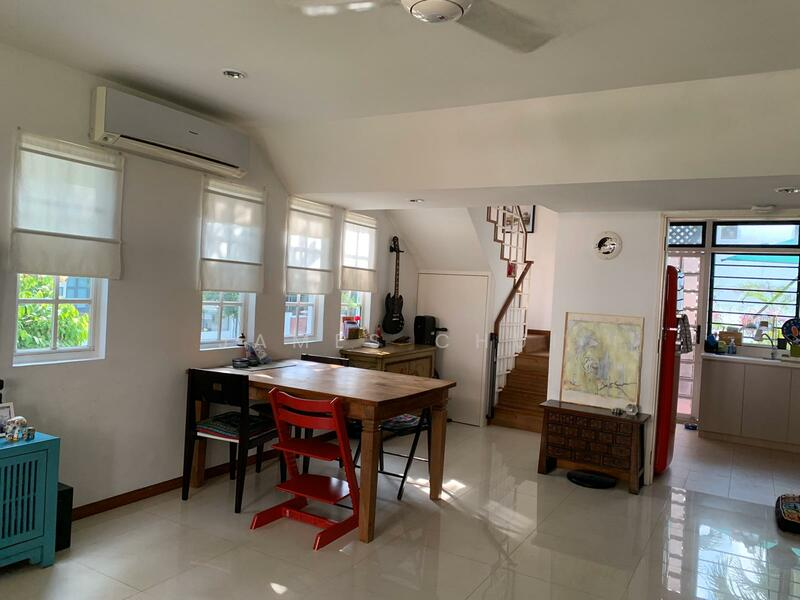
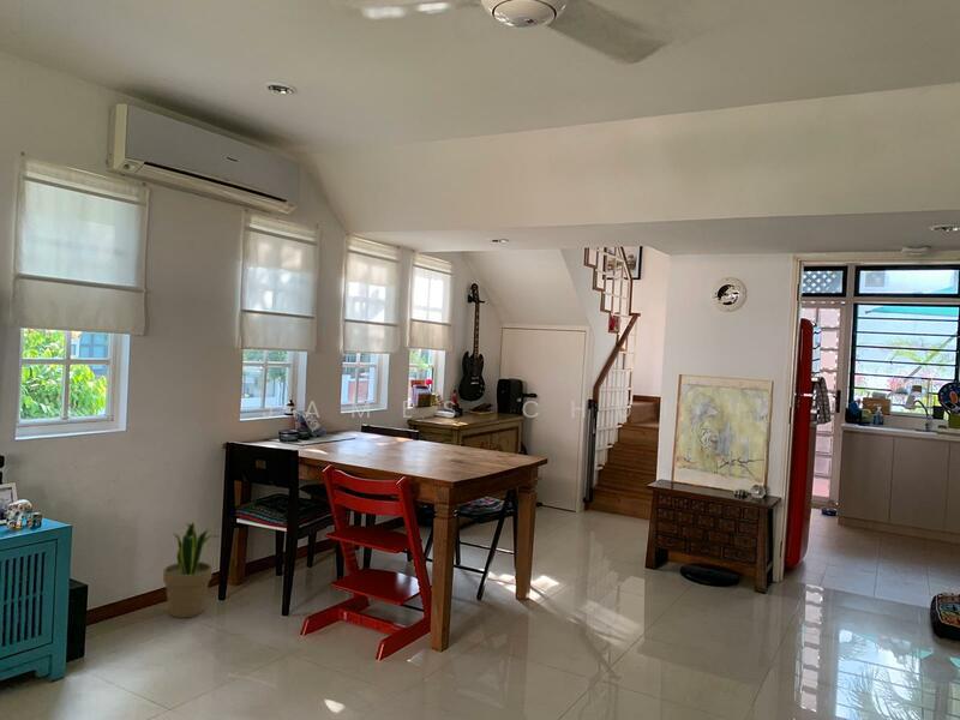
+ potted plant [162,521,221,619]
